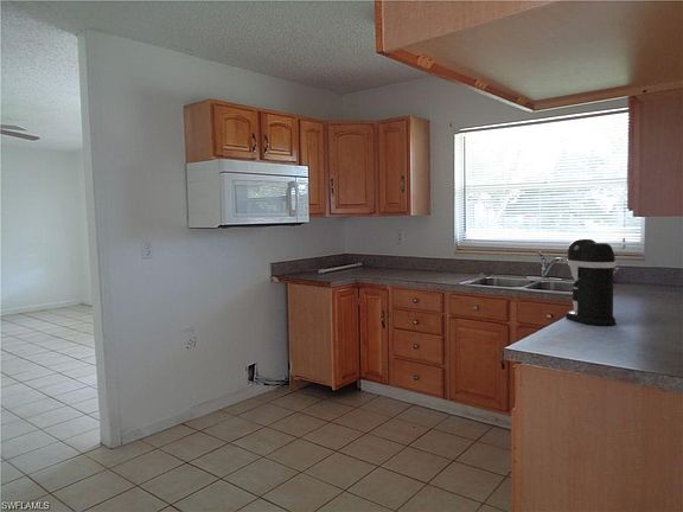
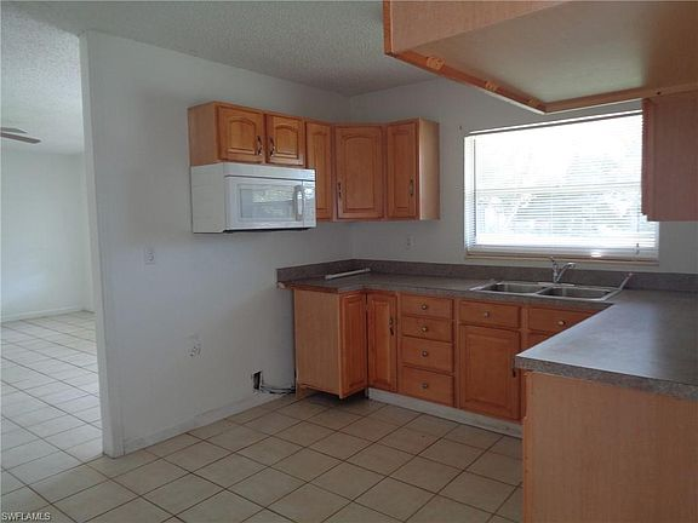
- coffee maker [564,237,617,327]
